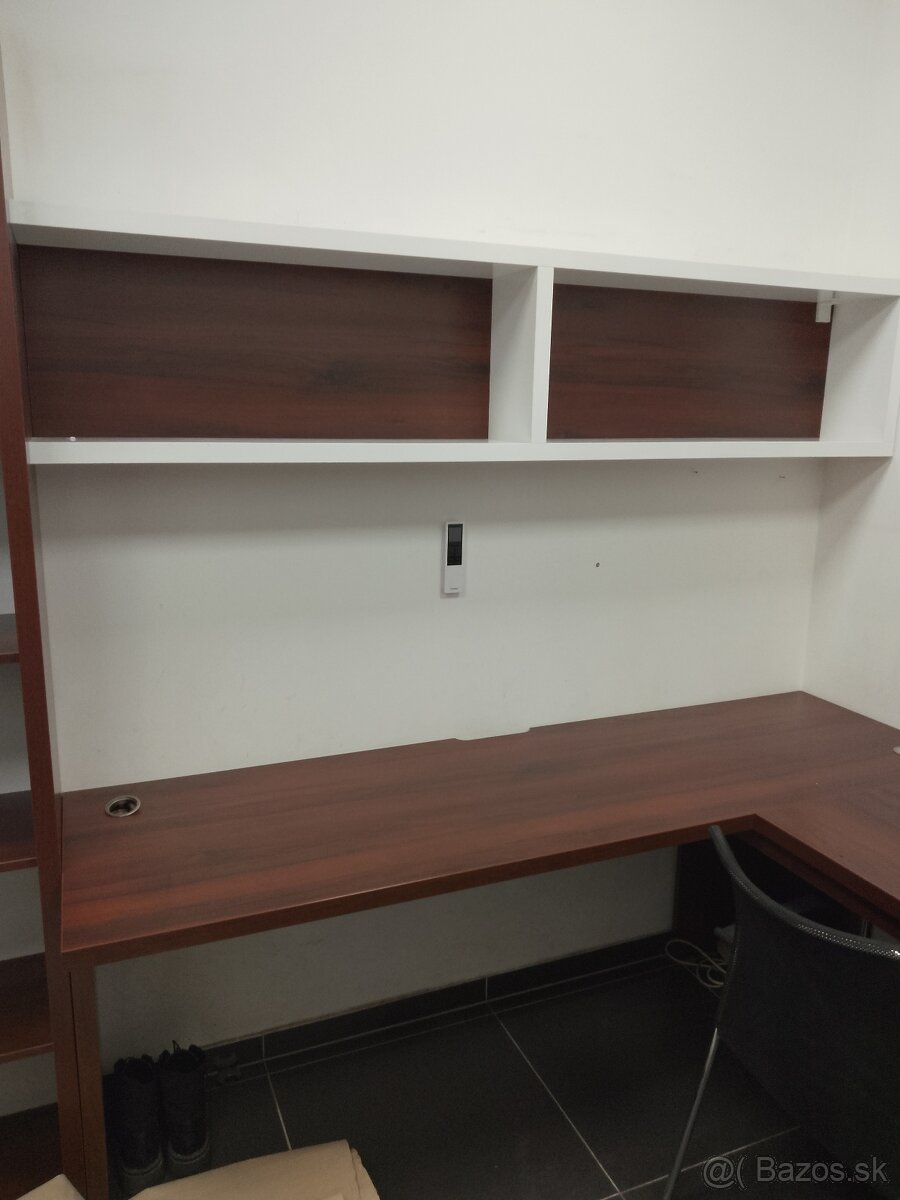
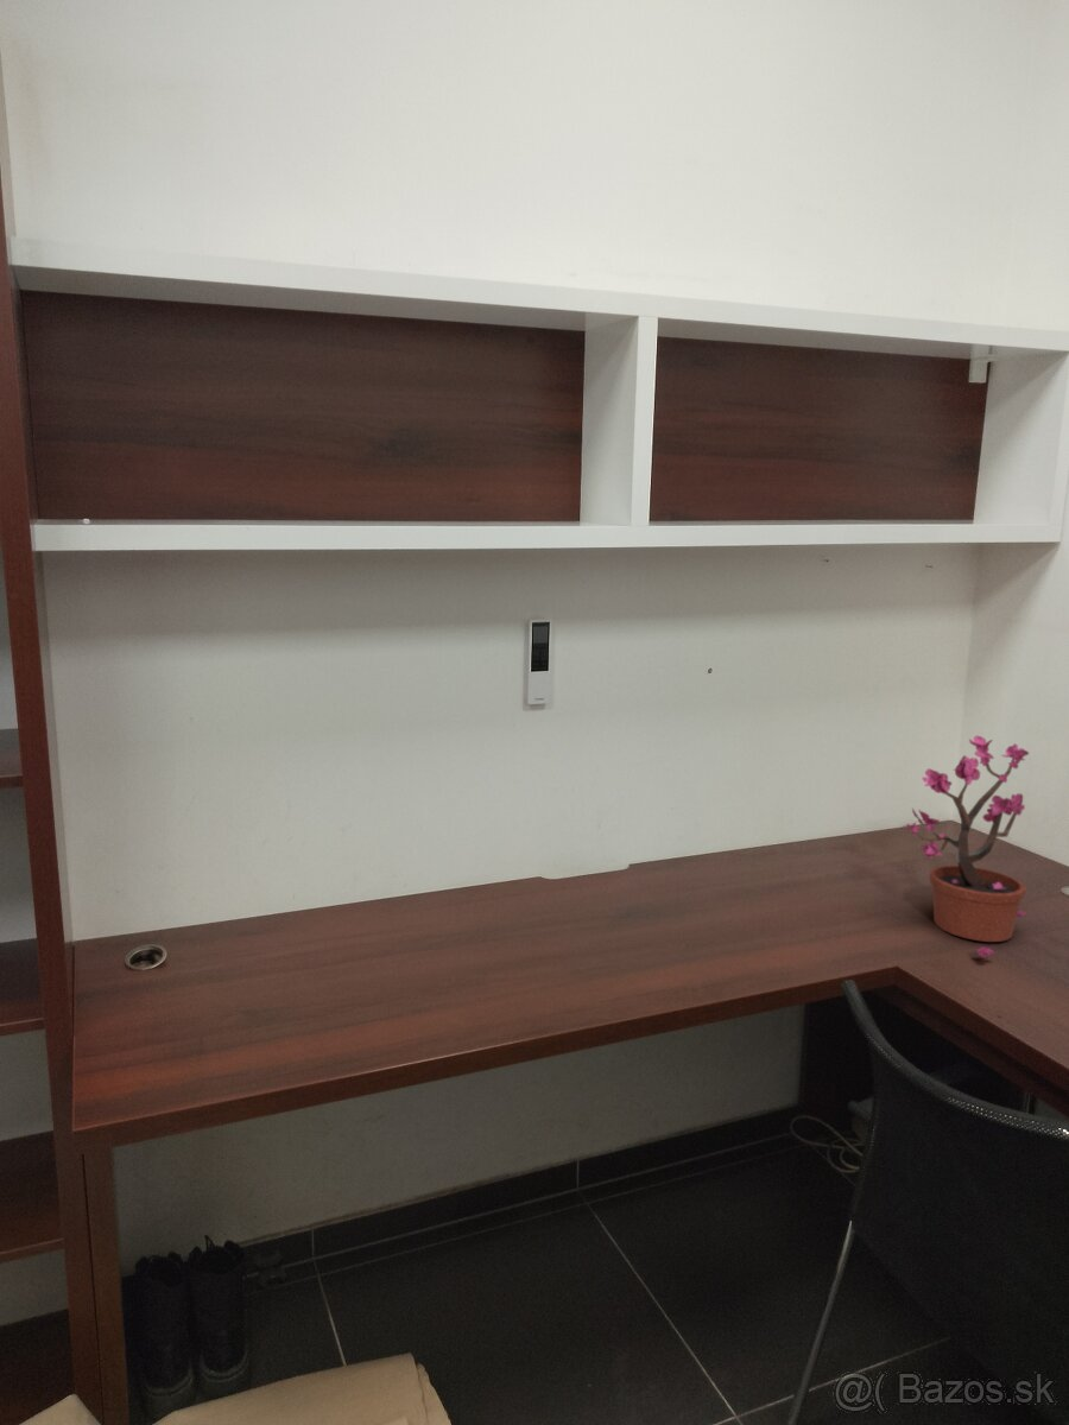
+ potted plant [902,734,1030,958]
